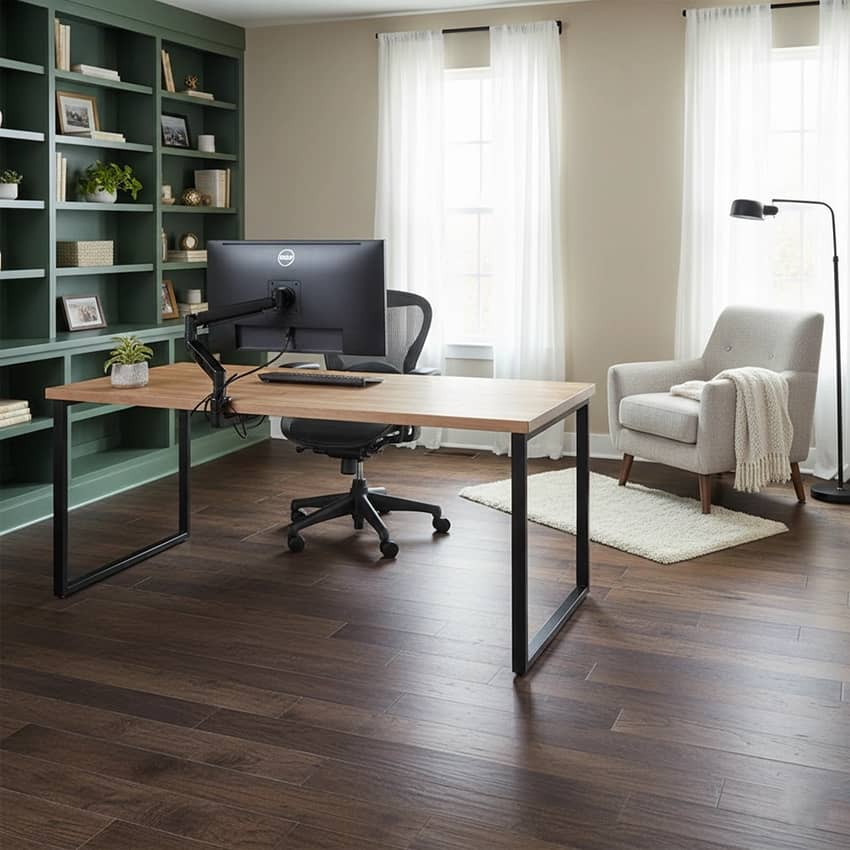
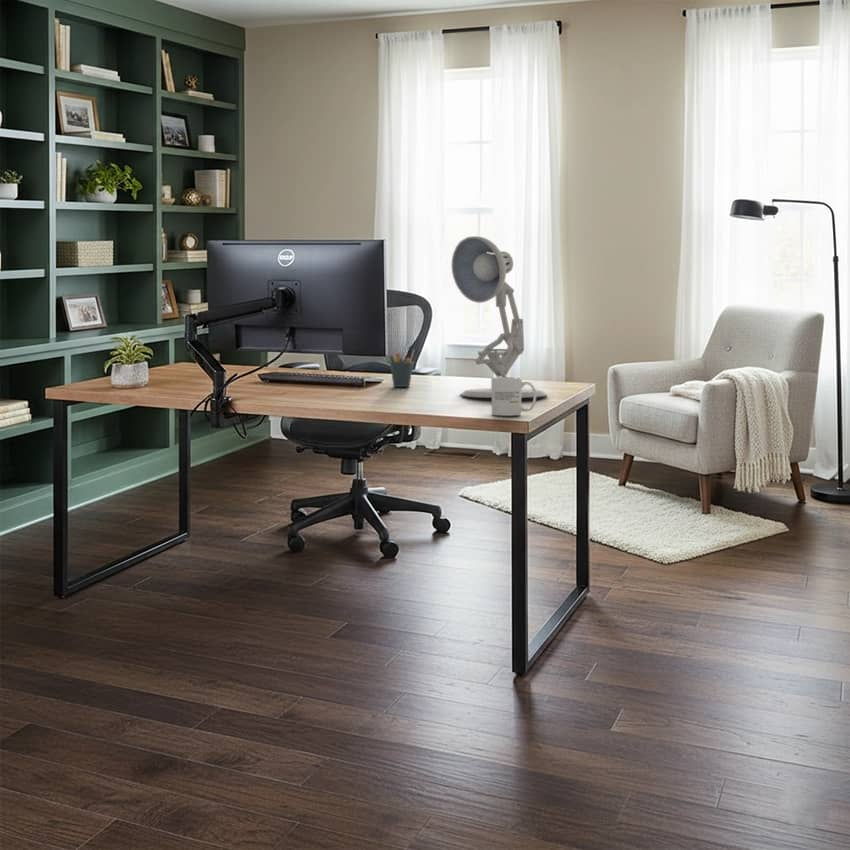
+ pen holder [388,349,415,388]
+ desk lamp [451,235,548,399]
+ mug [490,376,537,417]
